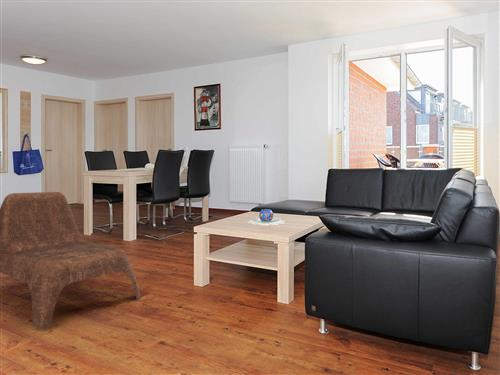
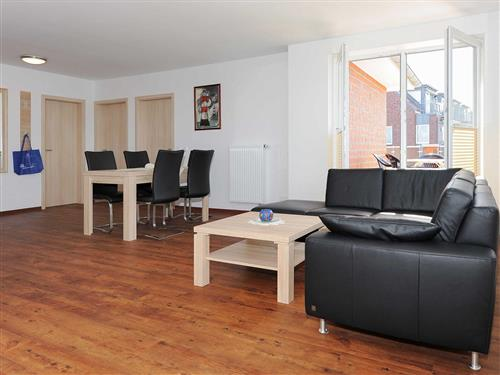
- lounge chair [0,191,141,329]
